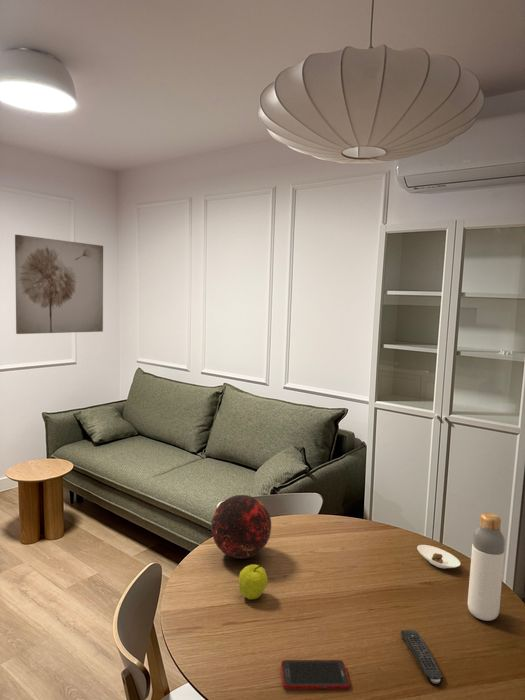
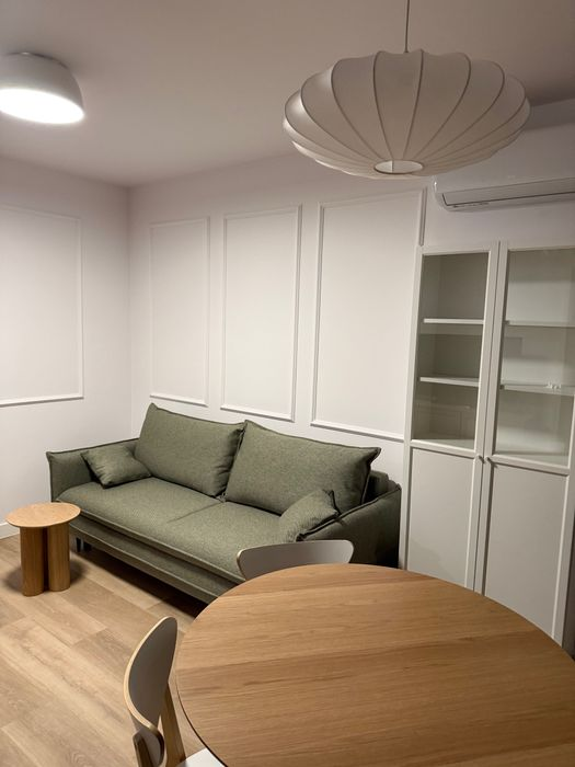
- wall art [14,234,104,335]
- saucer [416,544,461,569]
- fruit [238,564,269,600]
- remote control [400,629,443,685]
- bottle [467,512,506,622]
- cell phone [280,659,351,690]
- decorative orb [210,494,272,560]
